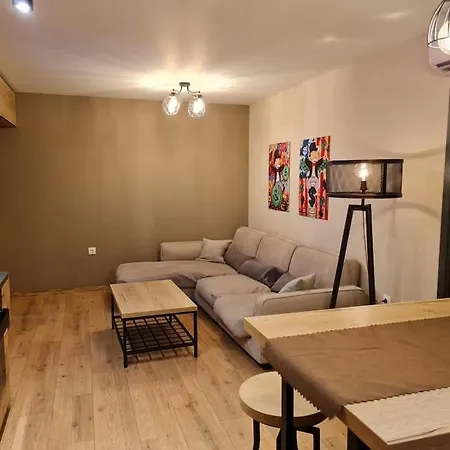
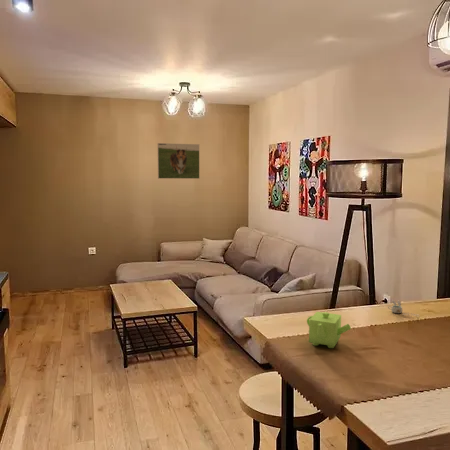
+ teapot [306,311,352,349]
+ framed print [157,142,200,180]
+ cup [387,299,420,318]
